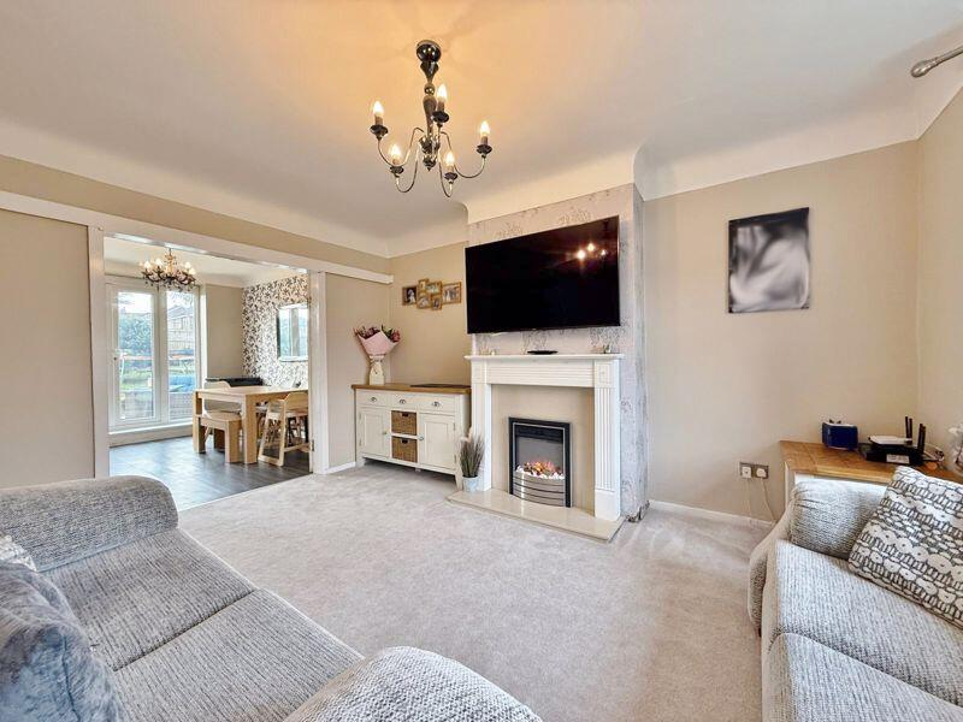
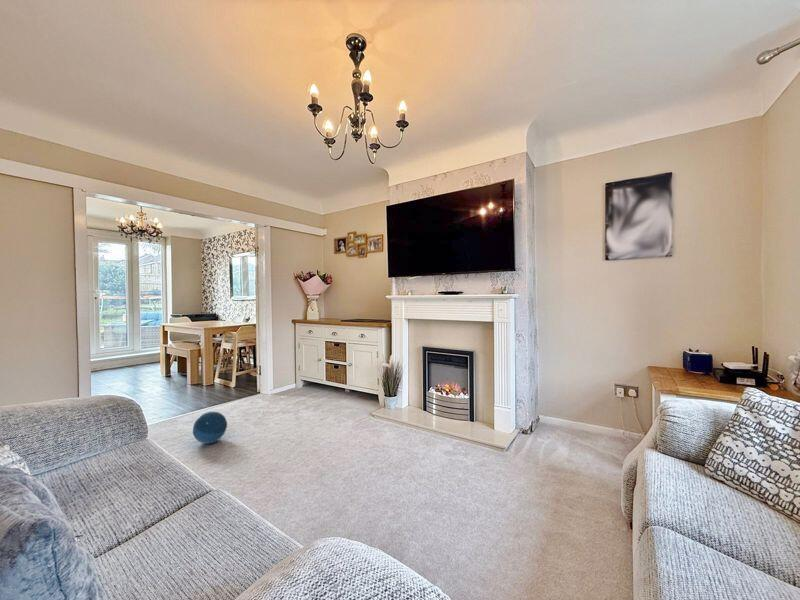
+ ball [192,411,228,445]
